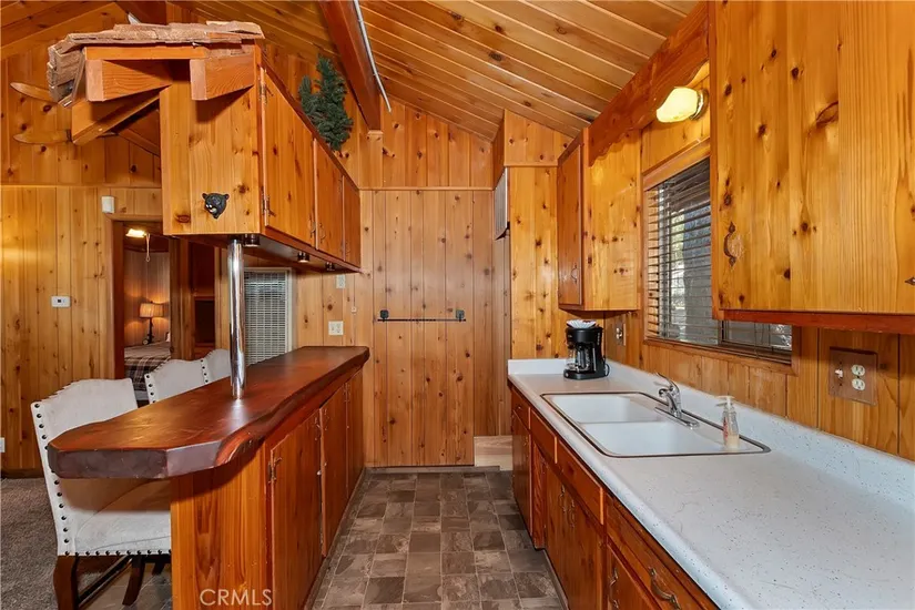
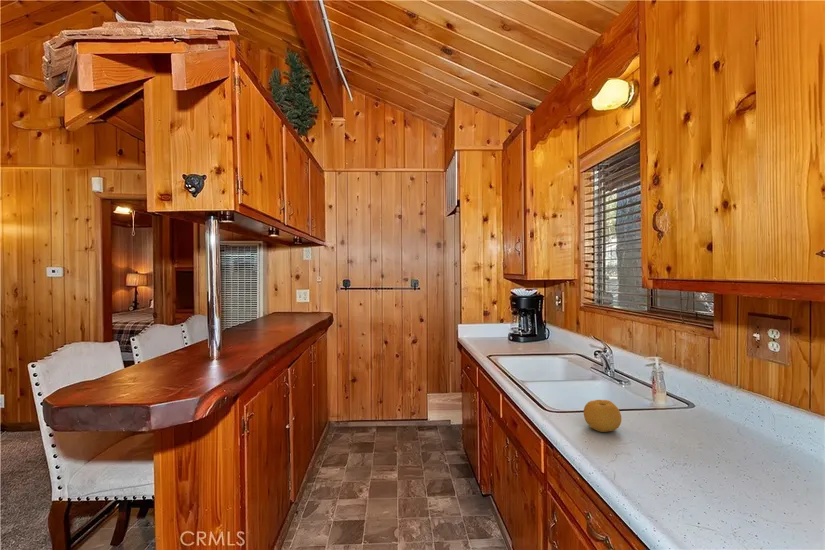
+ fruit [583,399,622,433]
